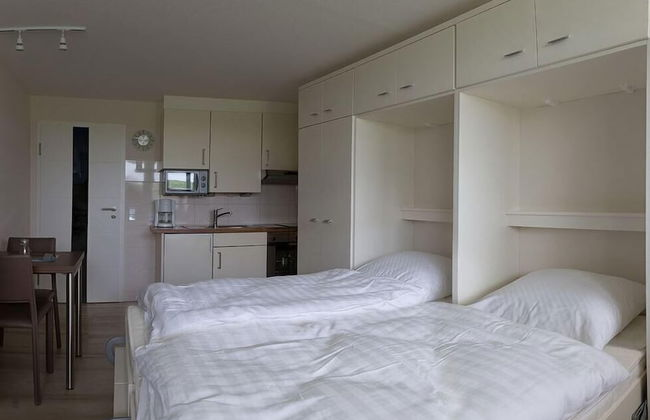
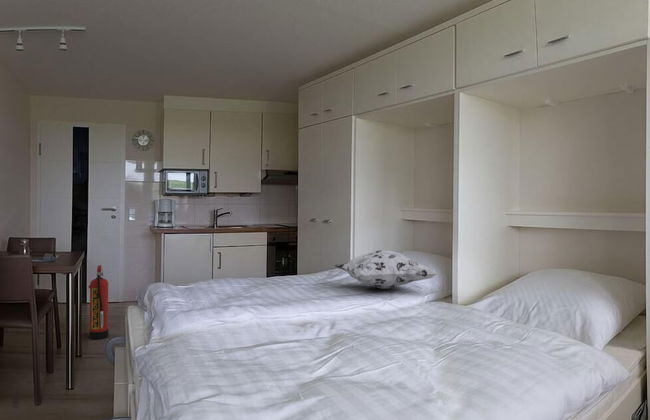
+ decorative pillow [333,249,439,290]
+ fire extinguisher [88,264,110,340]
